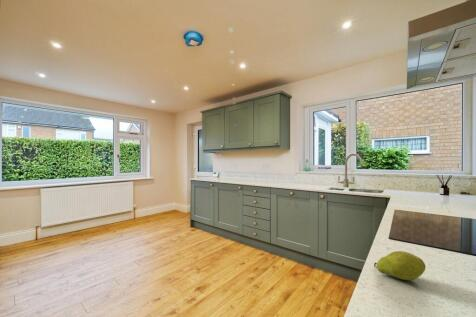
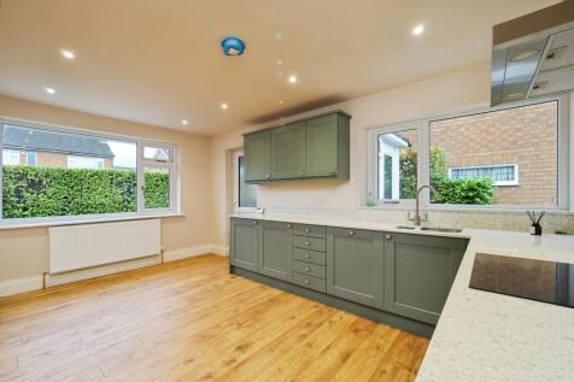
- fruit [373,250,427,281]
